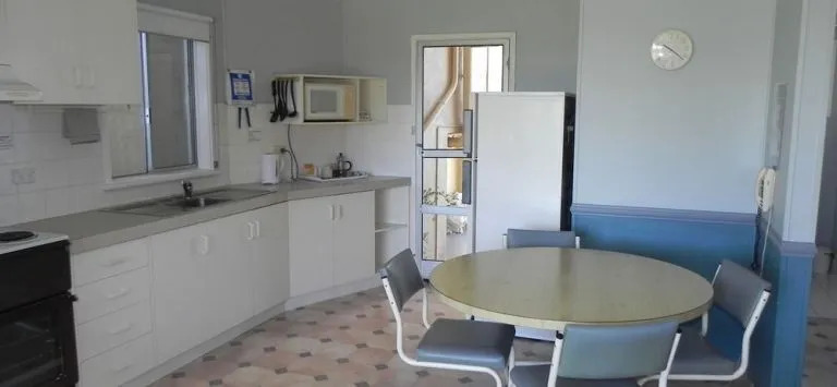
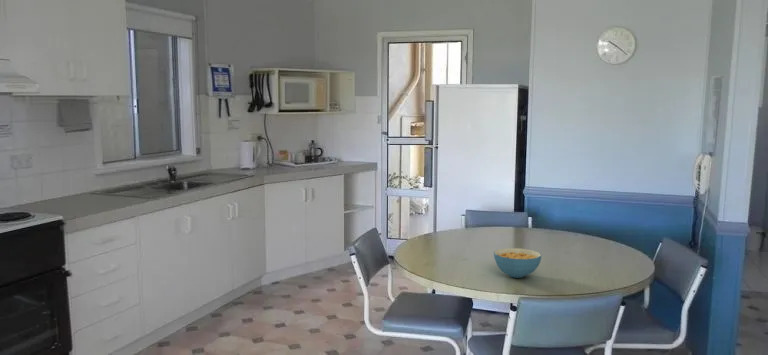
+ cereal bowl [493,247,542,279]
